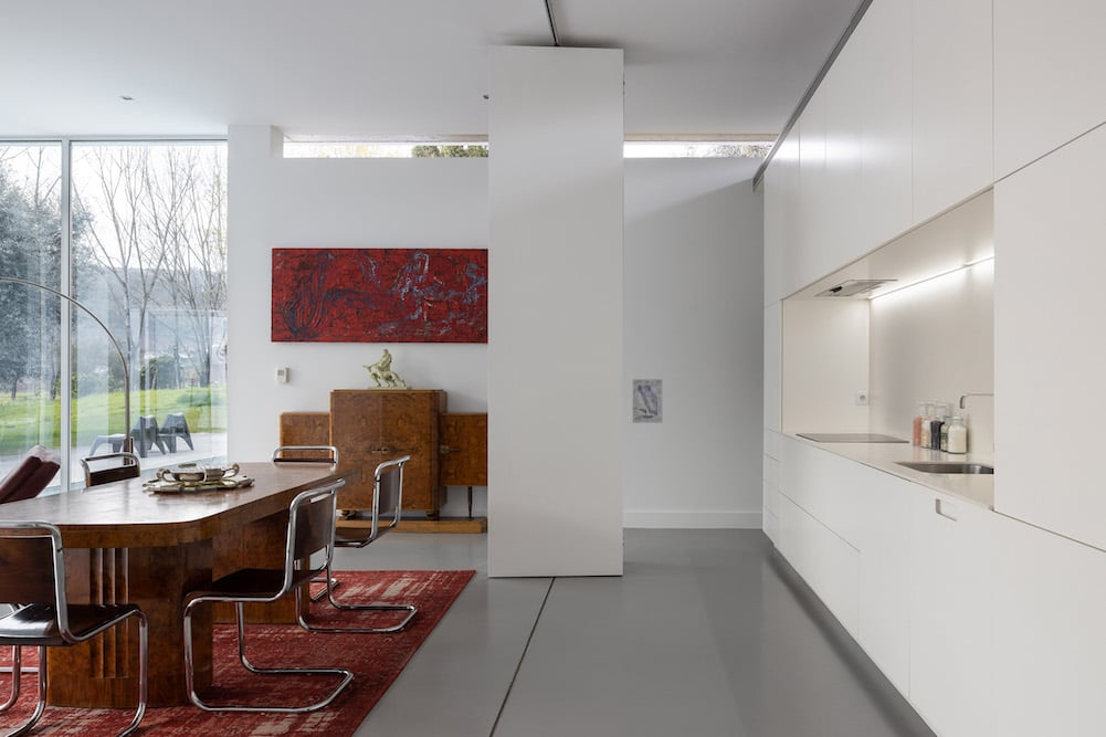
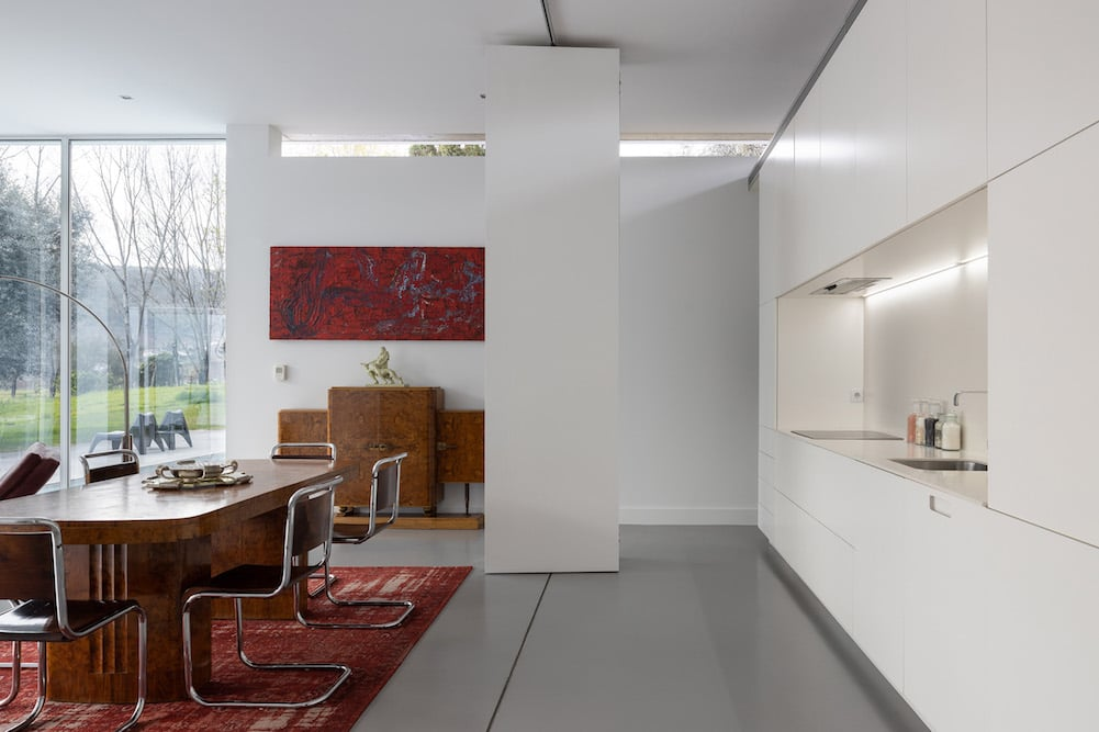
- wall art [632,378,663,424]
